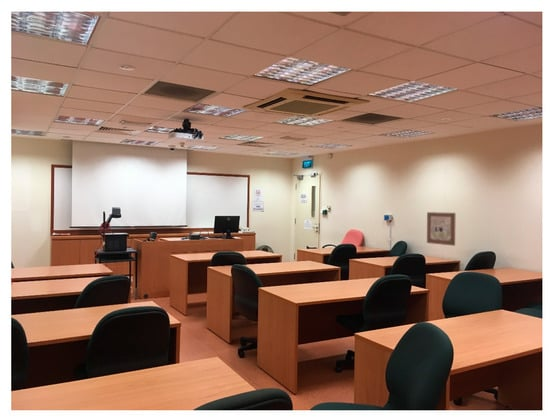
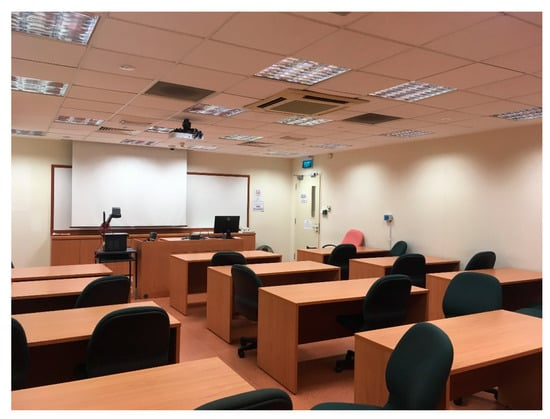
- wall art [426,211,457,247]
